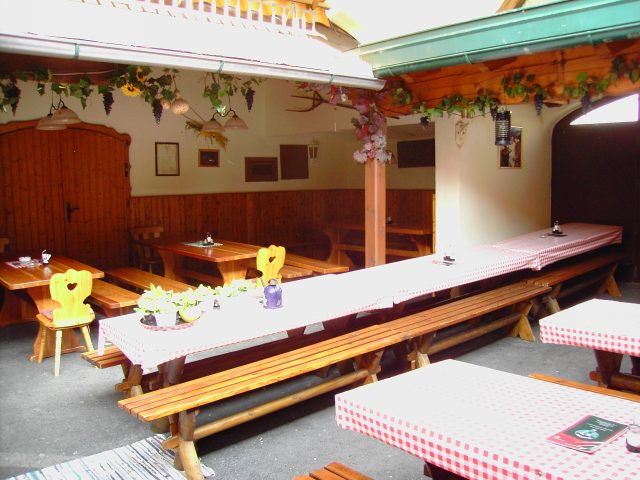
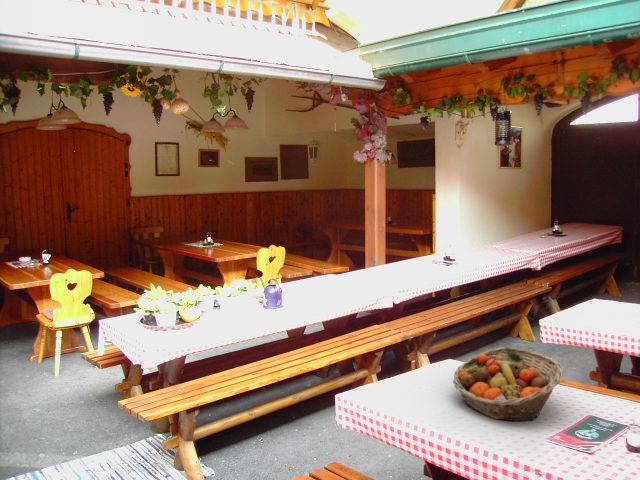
+ fruit basket [452,346,564,422]
